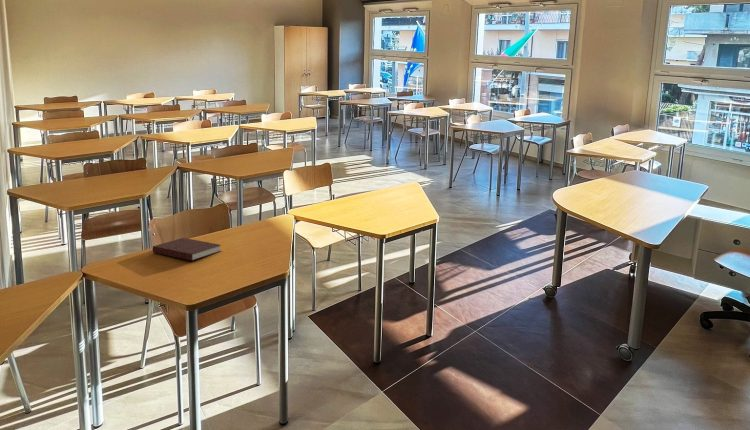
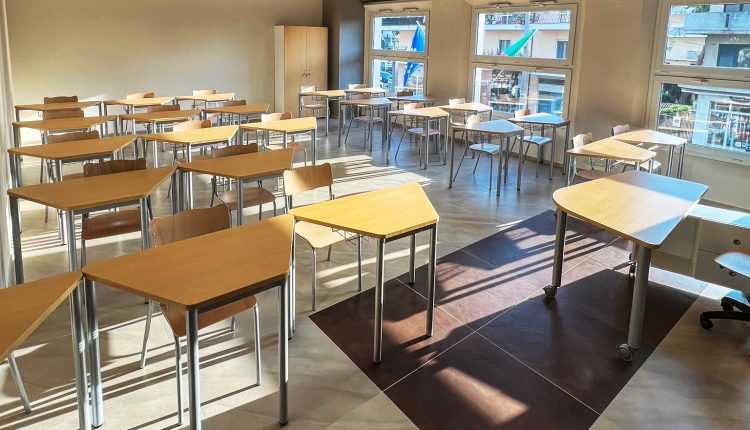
- notebook [152,237,222,262]
